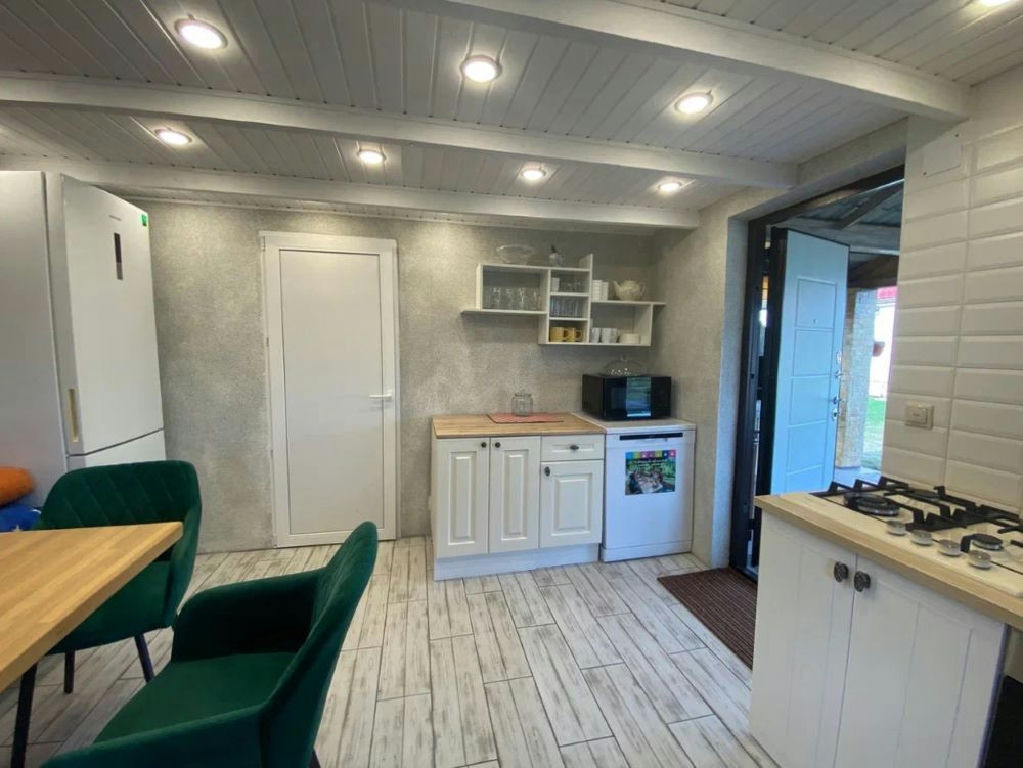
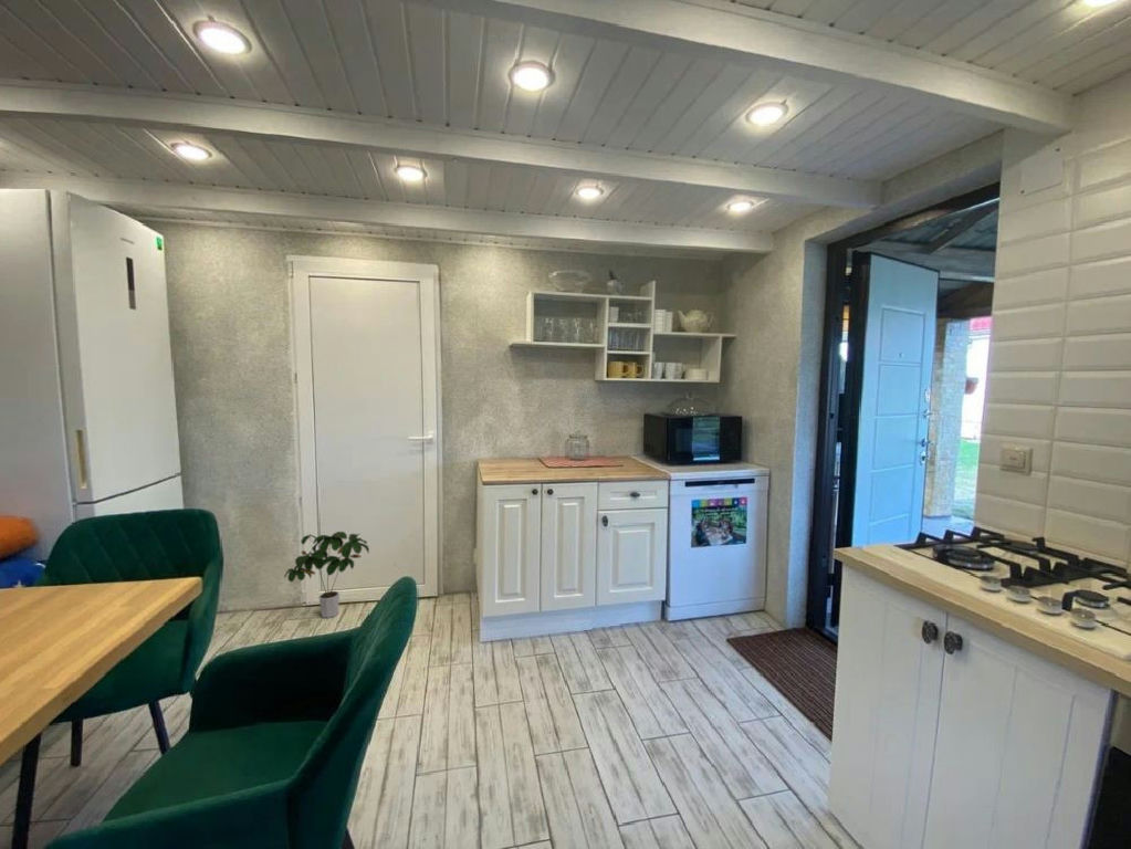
+ potted plant [283,531,370,619]
